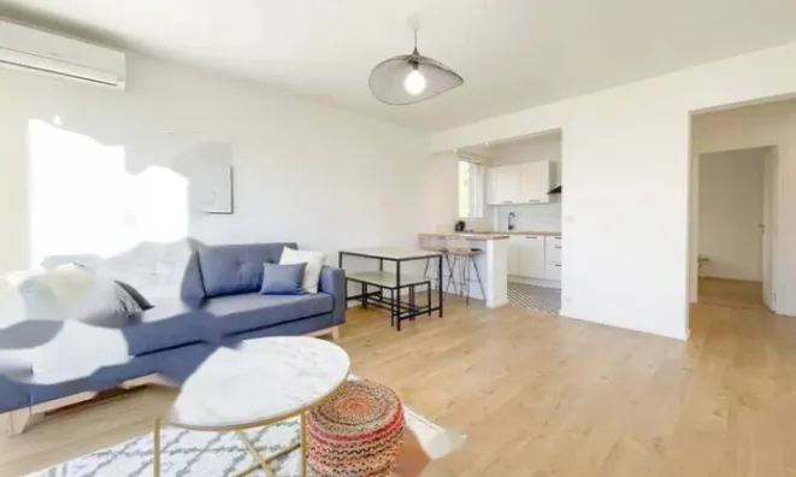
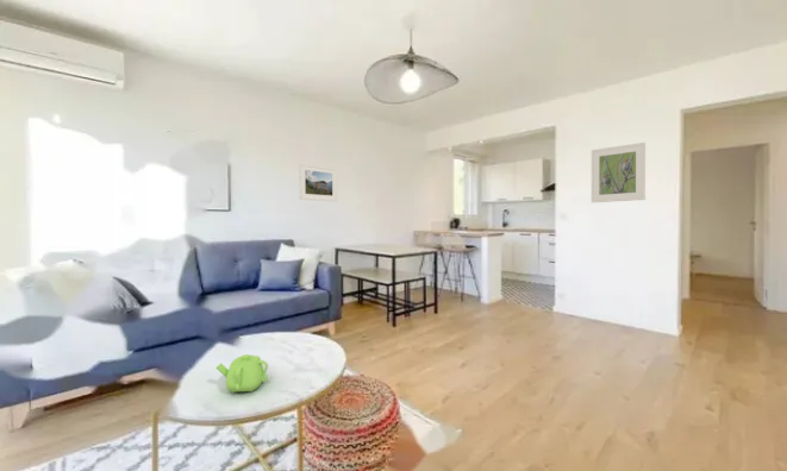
+ teapot [214,353,269,394]
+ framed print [298,163,338,203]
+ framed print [591,142,647,203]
